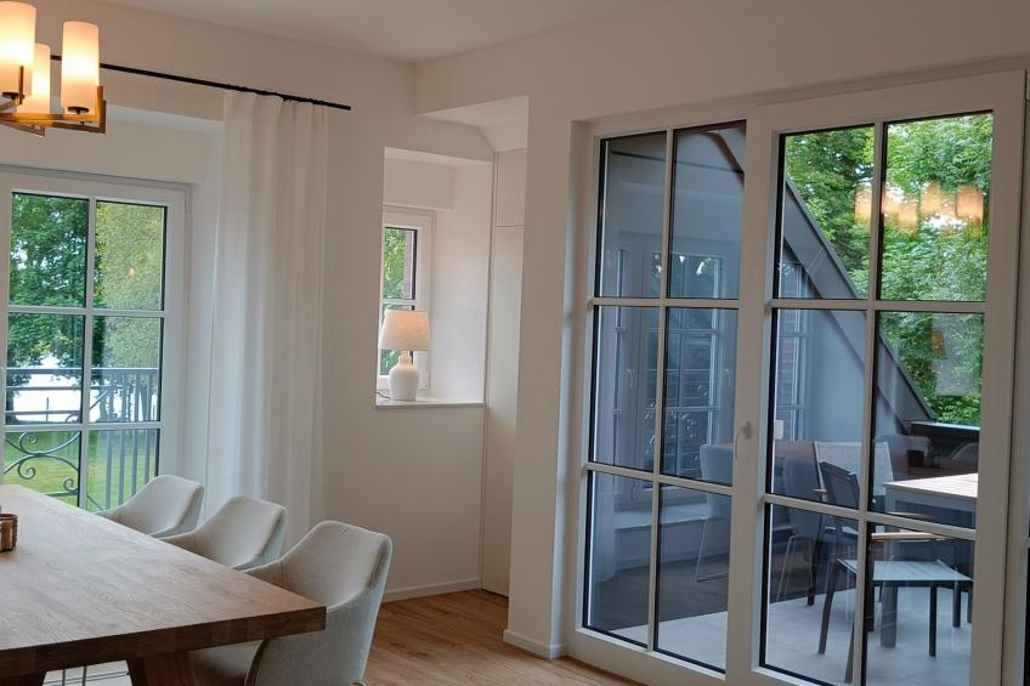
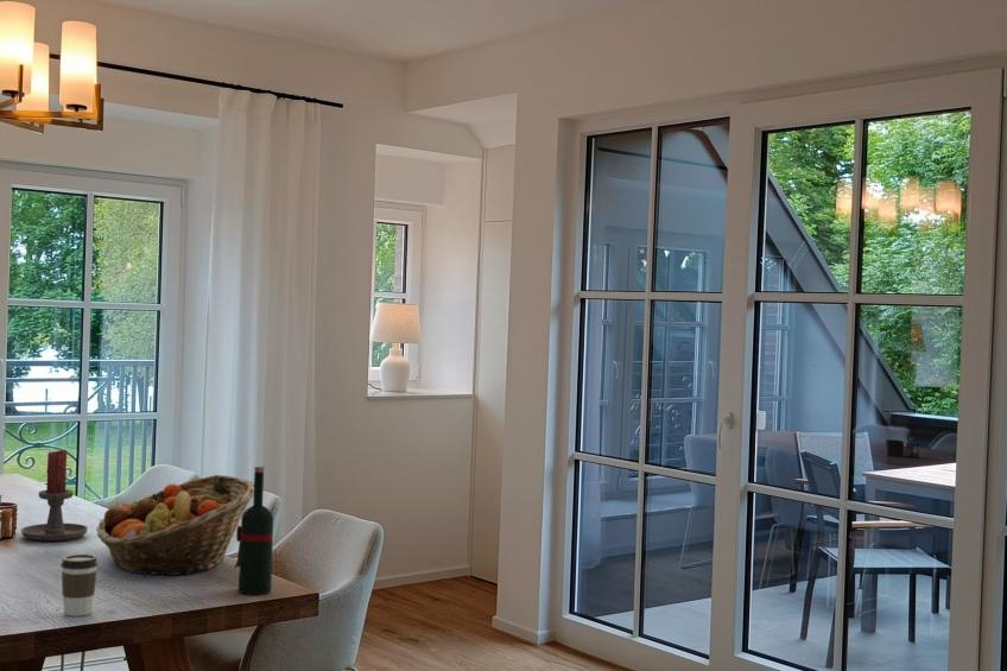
+ fruit basket [95,474,254,576]
+ candle holder [20,449,89,542]
+ coffee cup [59,553,99,618]
+ wine bottle [233,466,274,596]
